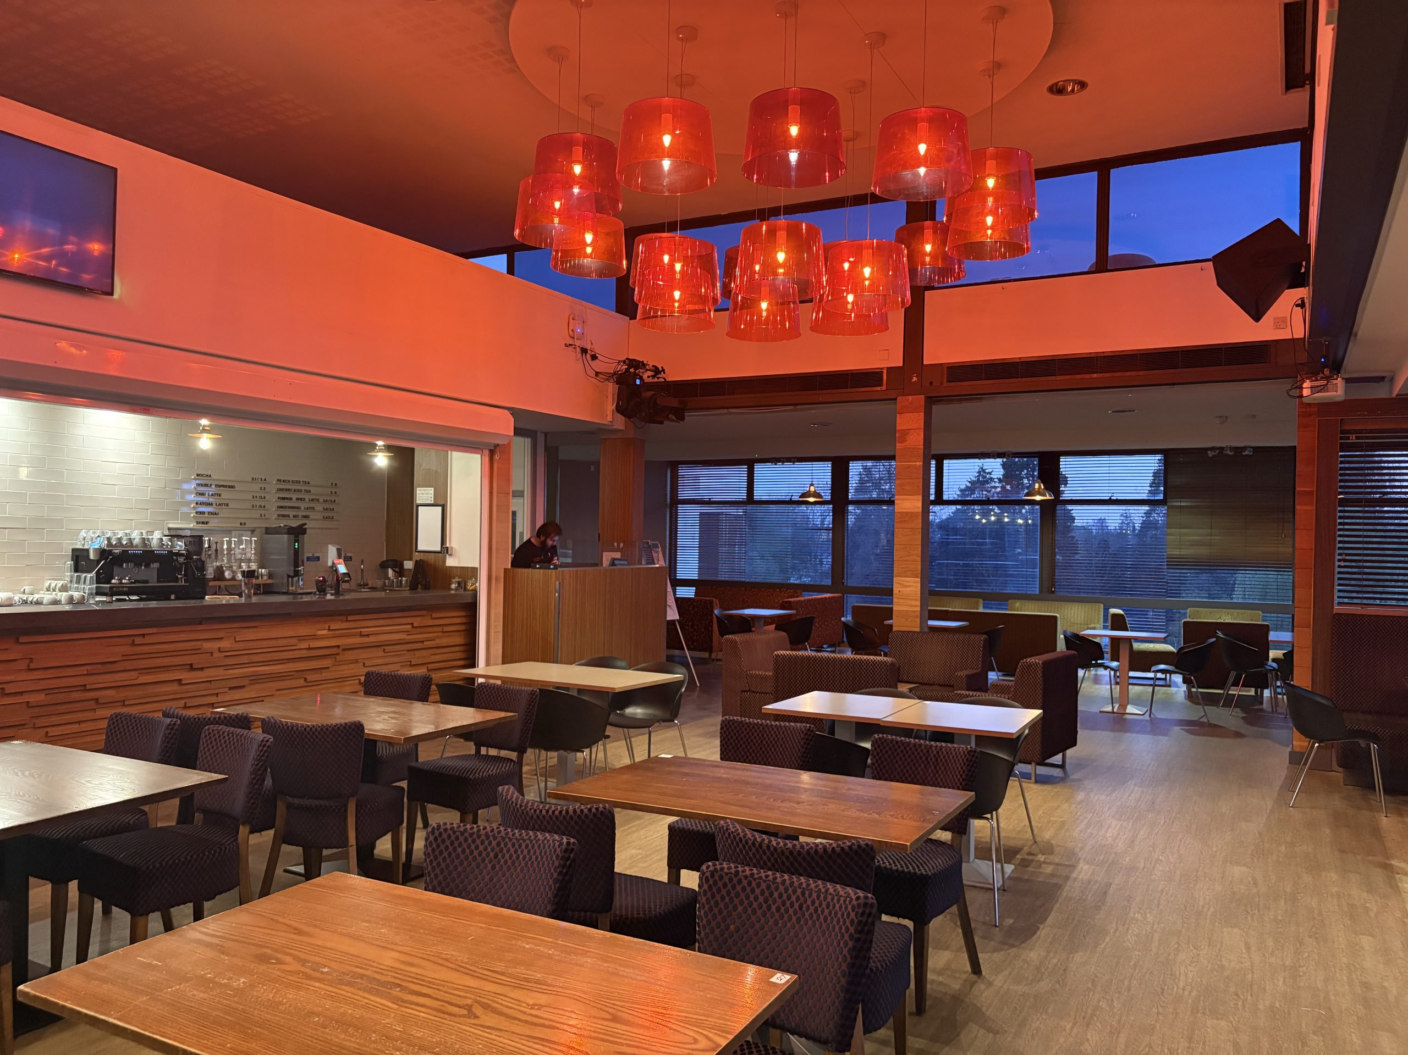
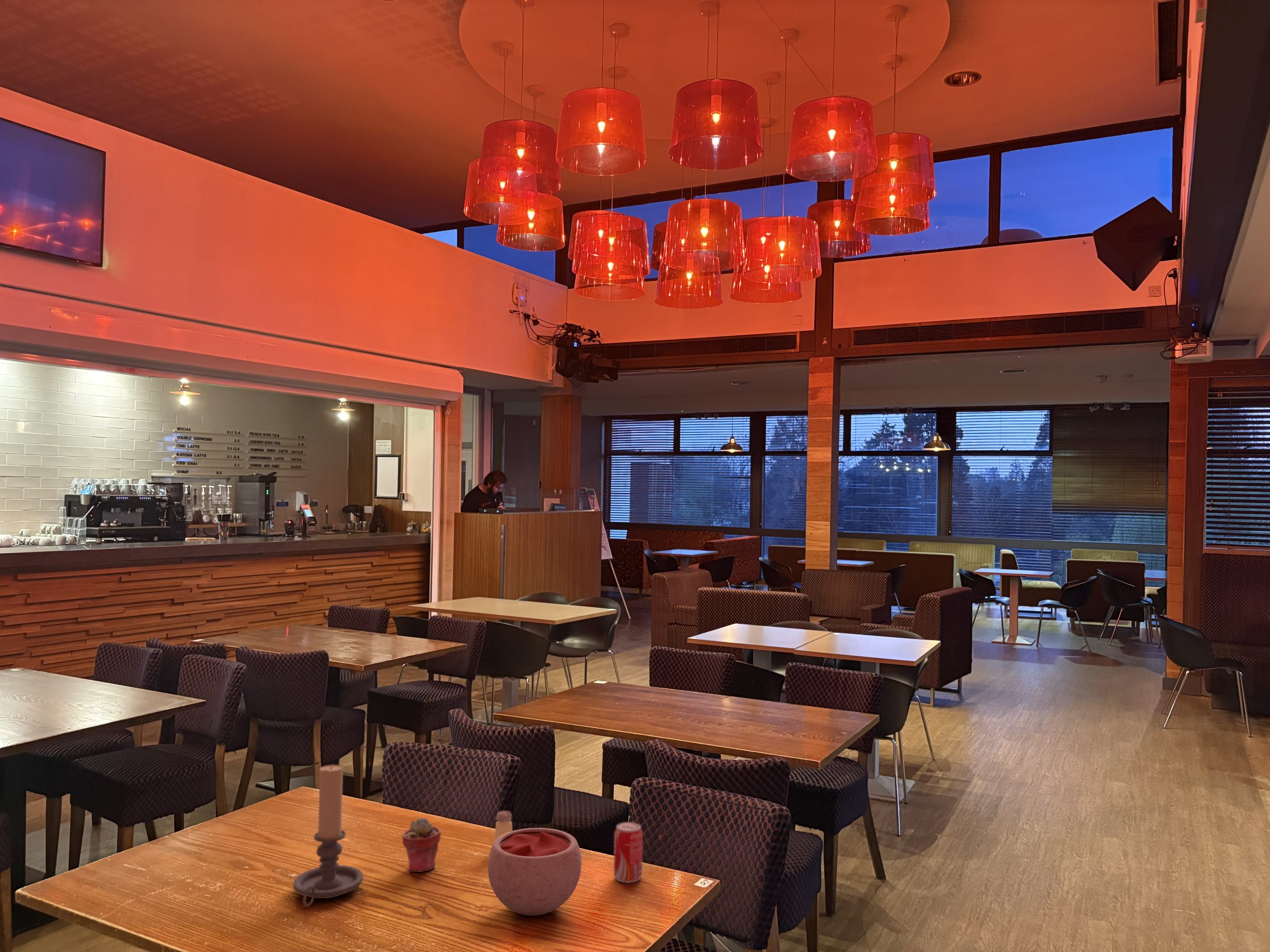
+ potted succulent [402,817,442,873]
+ bowl [487,828,582,916]
+ saltshaker [494,810,513,841]
+ candle holder [293,764,364,907]
+ beverage can [613,822,643,884]
